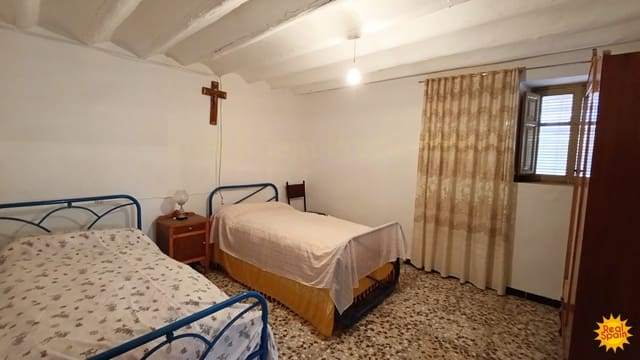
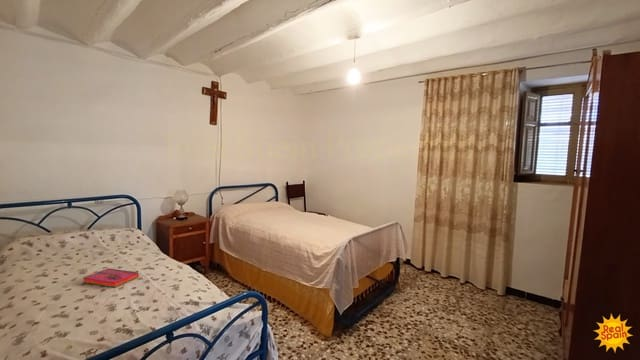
+ hardback book [82,267,139,288]
